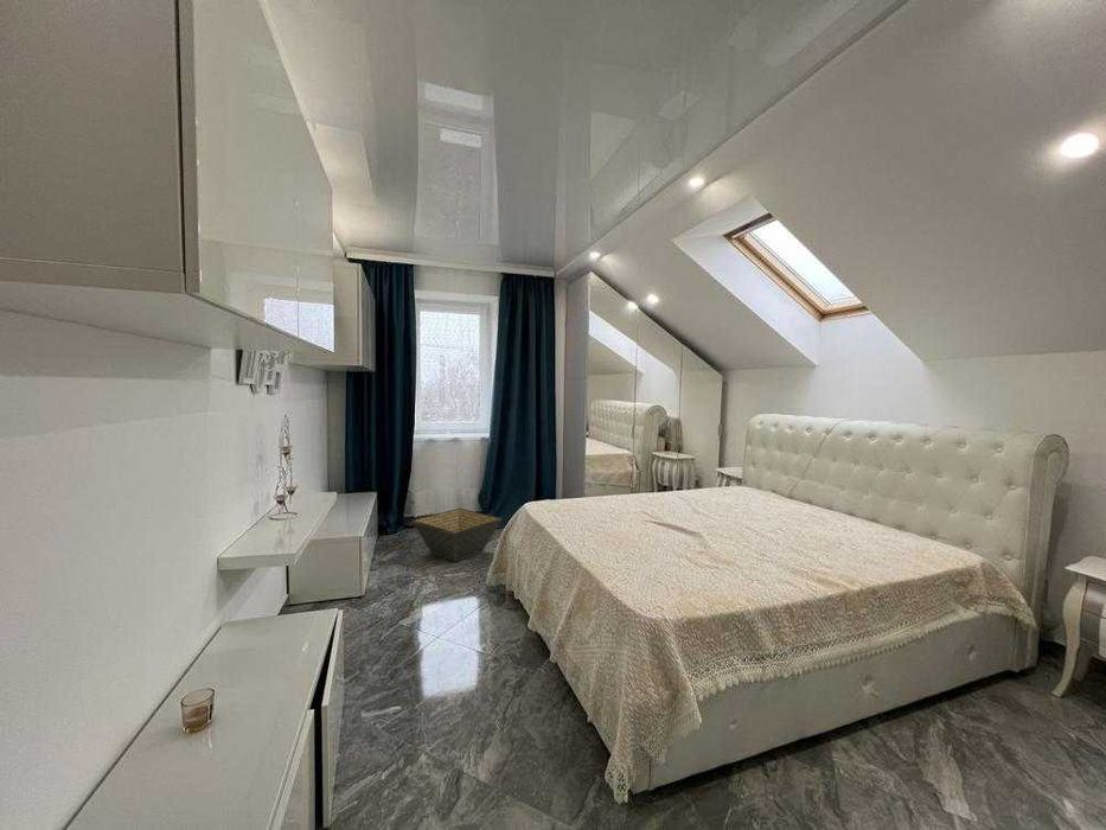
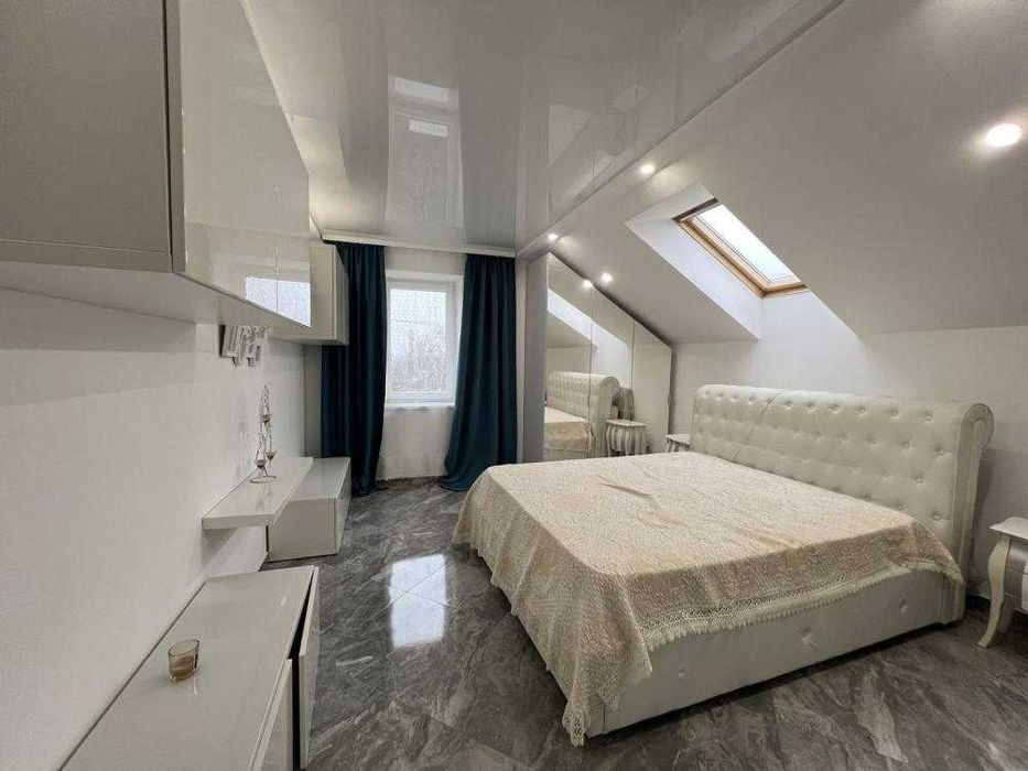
- basket [411,507,503,563]
